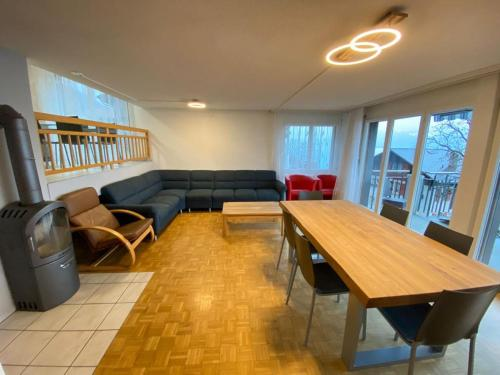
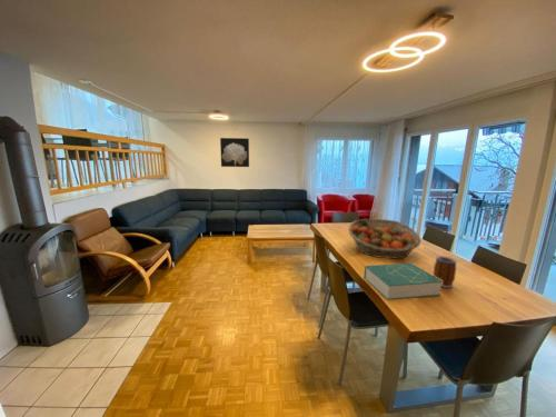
+ fruit basket [348,218,421,259]
+ wall art [219,137,250,168]
+ book [363,262,443,301]
+ mug [431,255,458,289]
